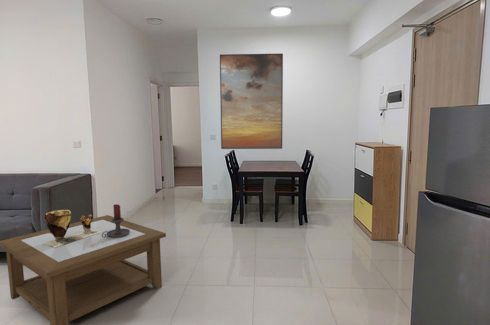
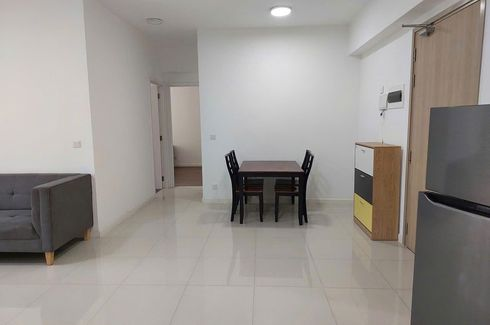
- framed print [219,53,284,150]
- candle holder [102,203,130,238]
- clay pot [43,209,101,248]
- coffee table [0,214,167,325]
